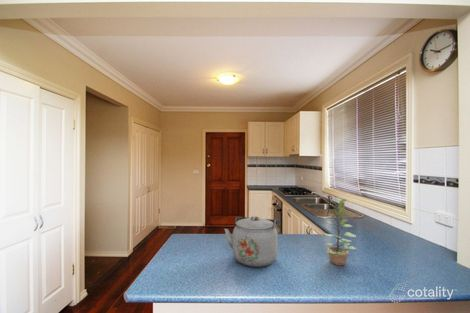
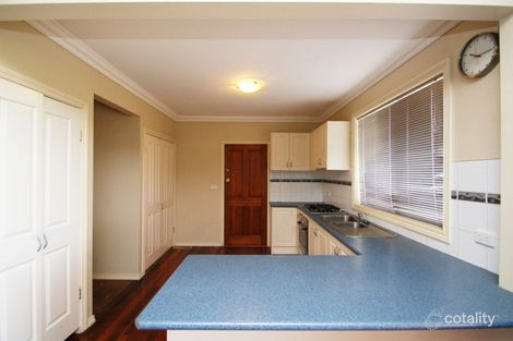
- kettle [224,215,280,268]
- plant [324,198,358,266]
